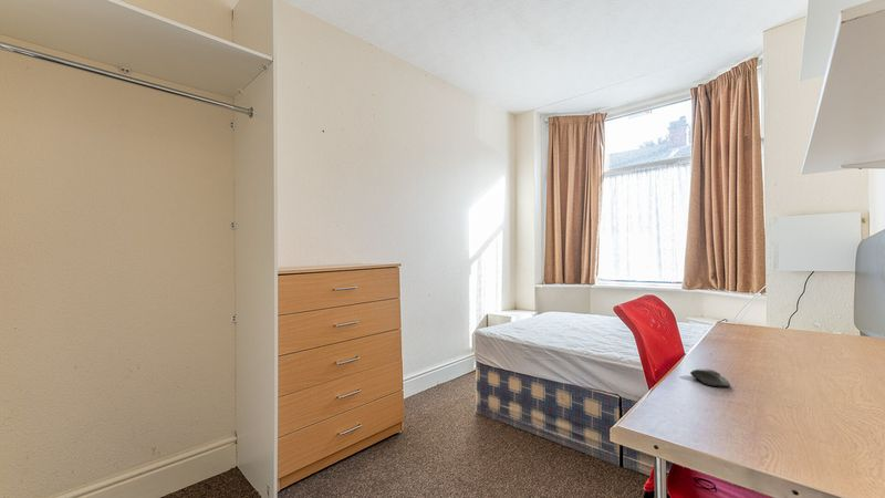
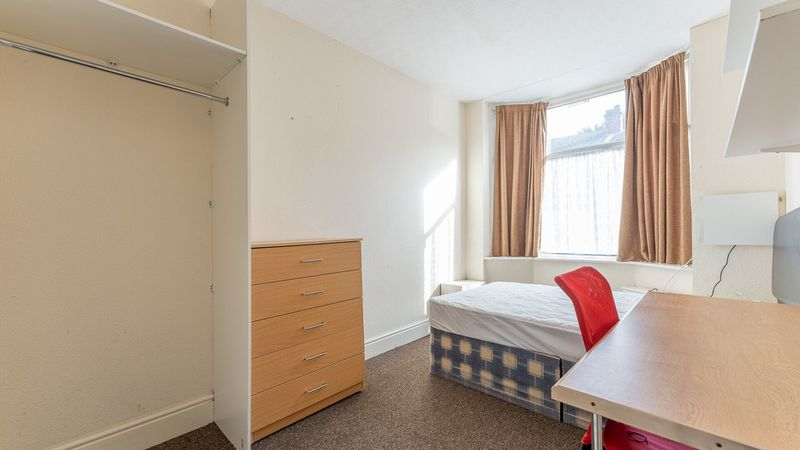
- computer mouse [689,367,731,387]
